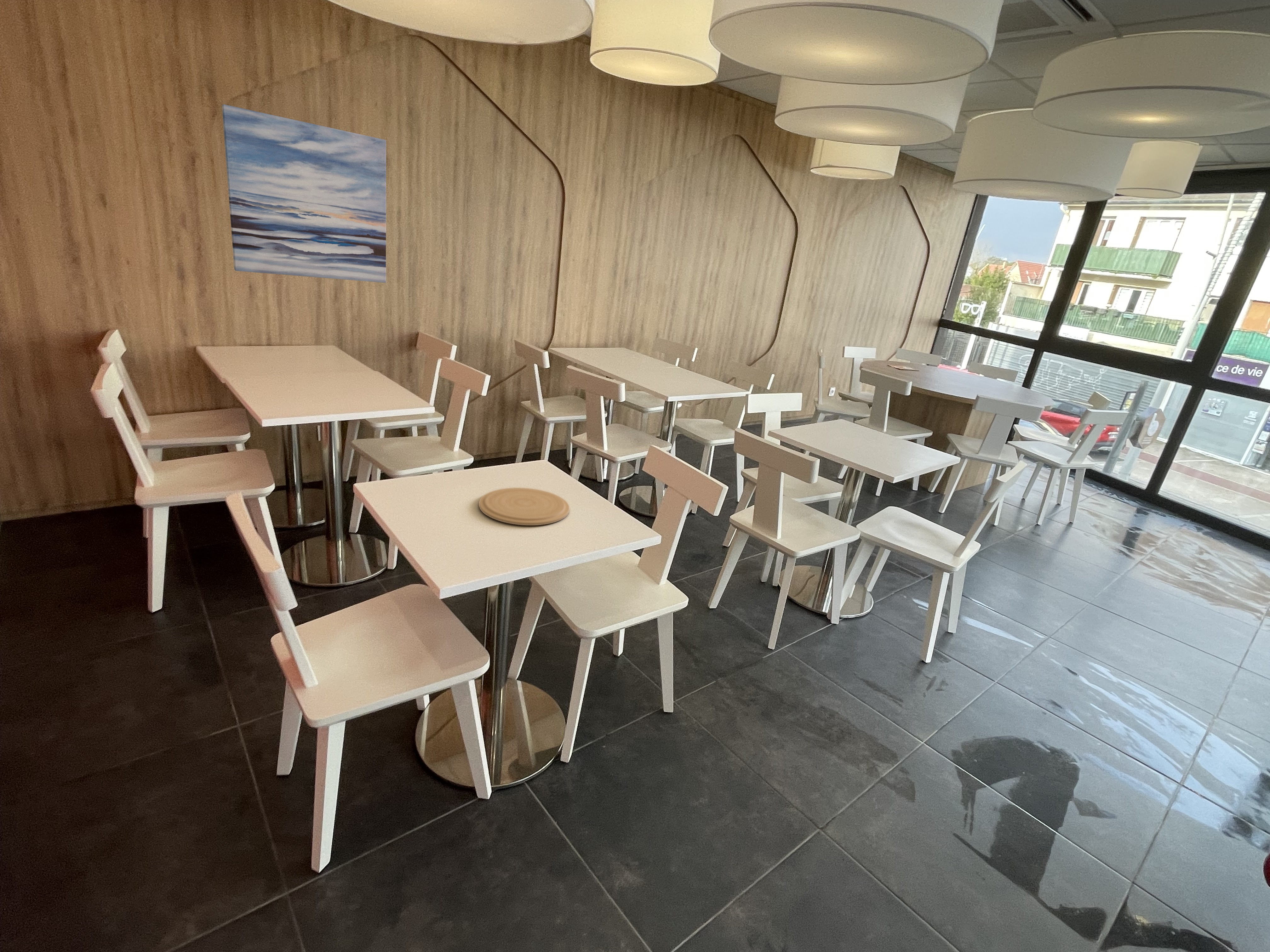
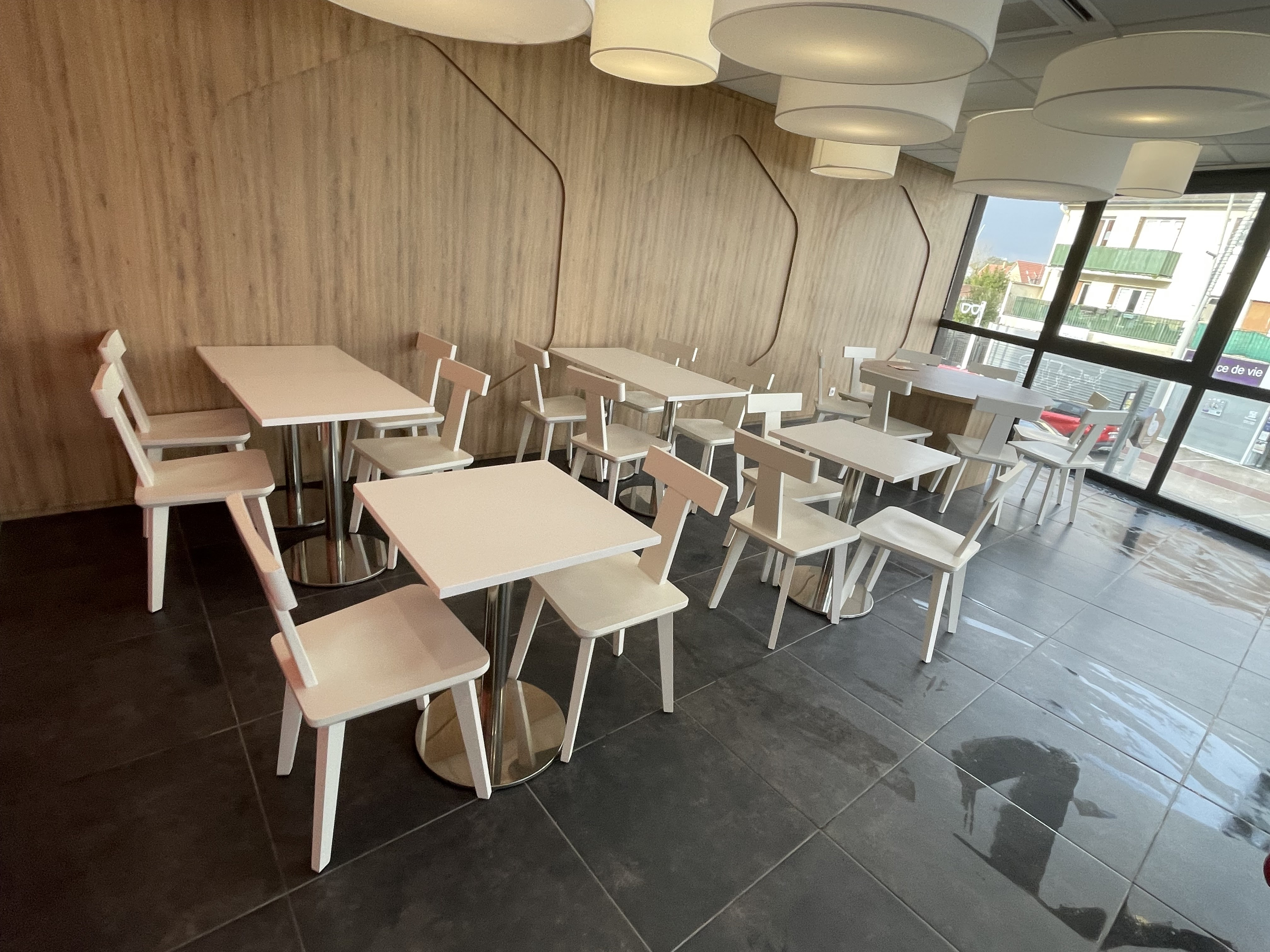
- wall art [222,104,386,283]
- plate [478,487,570,526]
